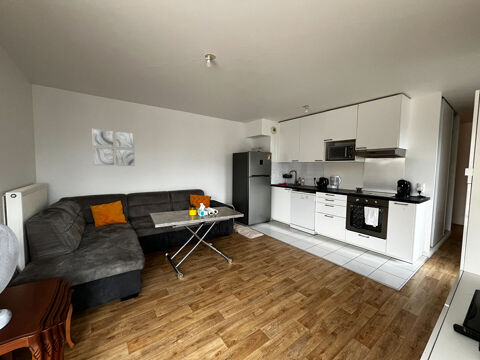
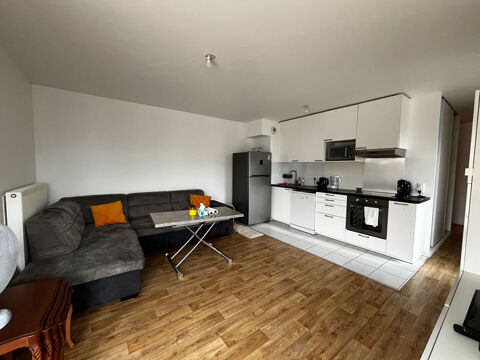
- wall art [91,127,136,167]
